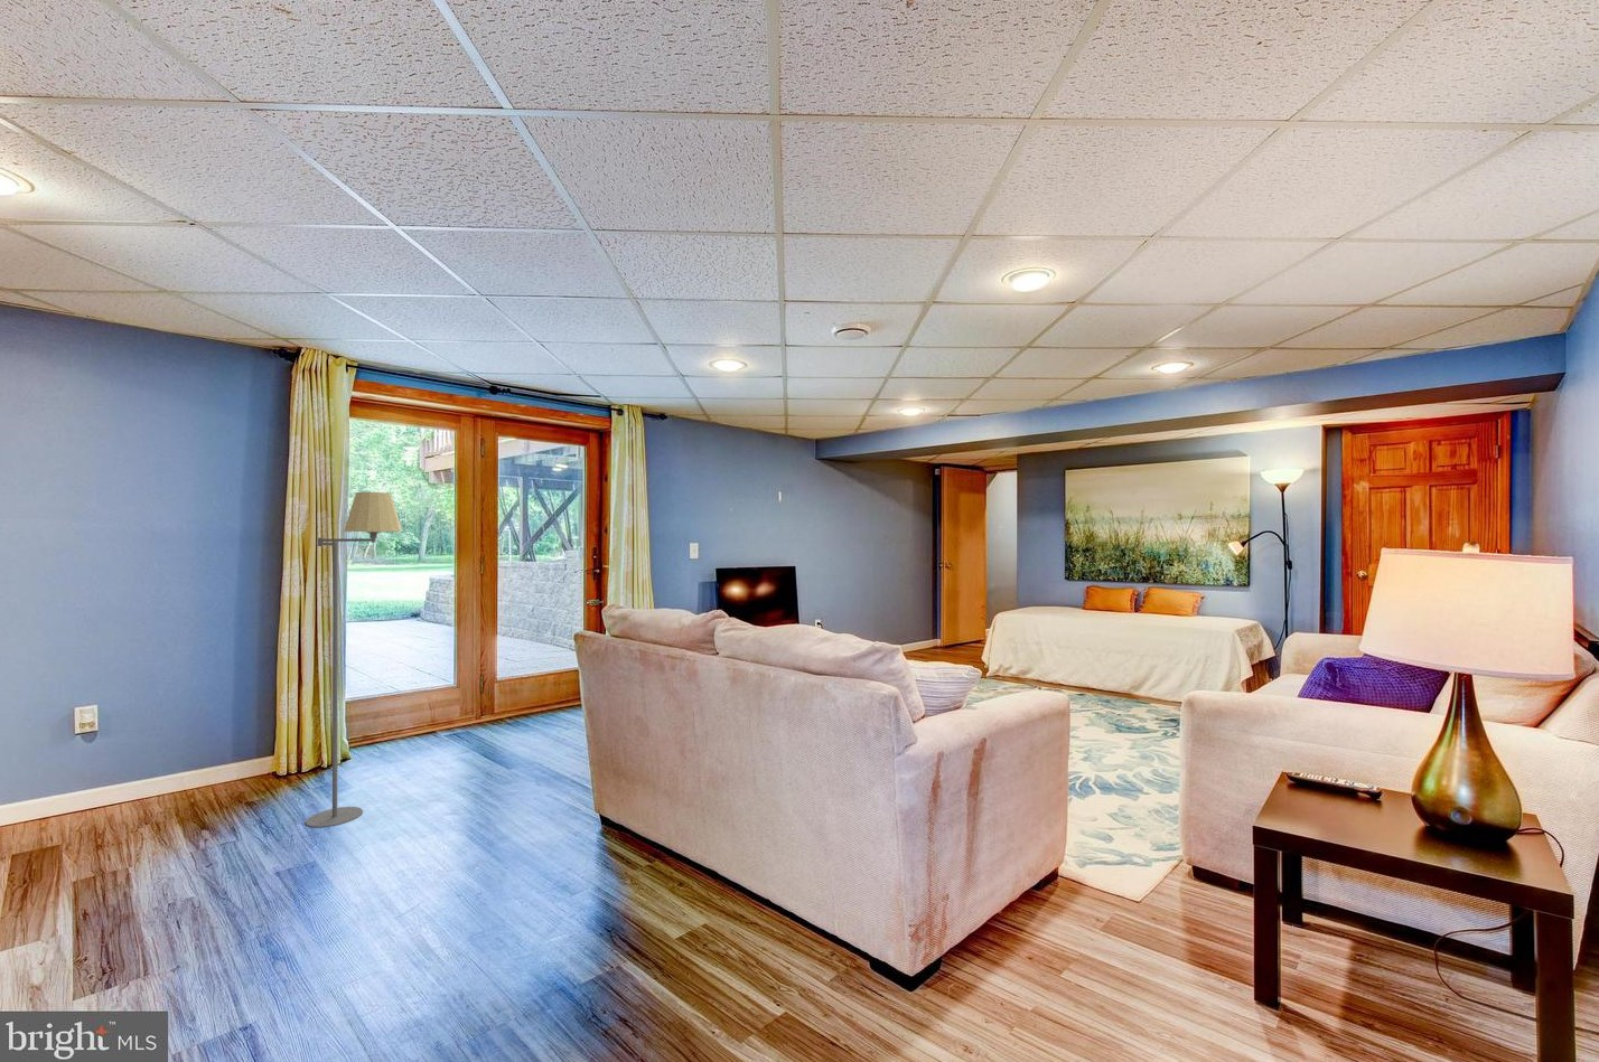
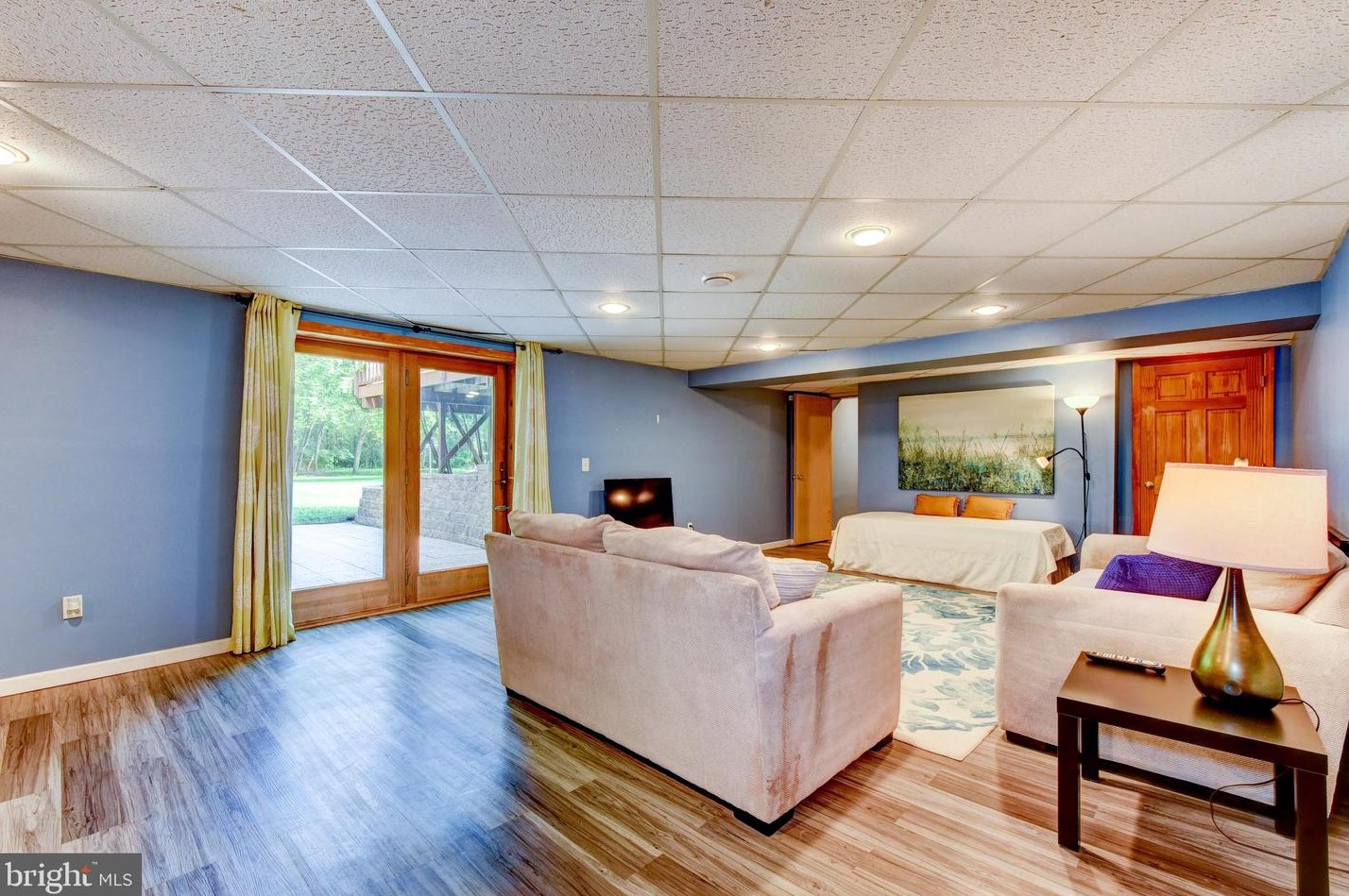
- floor lamp [305,491,403,829]
